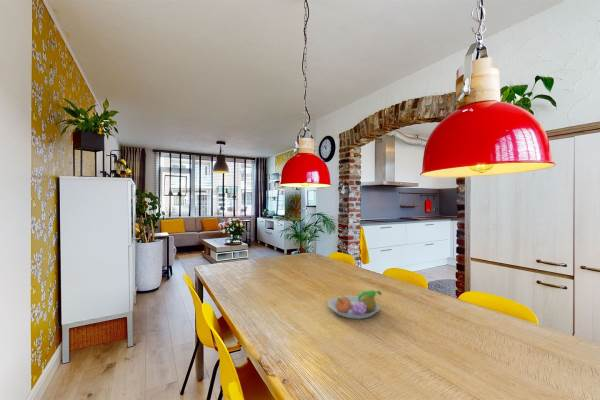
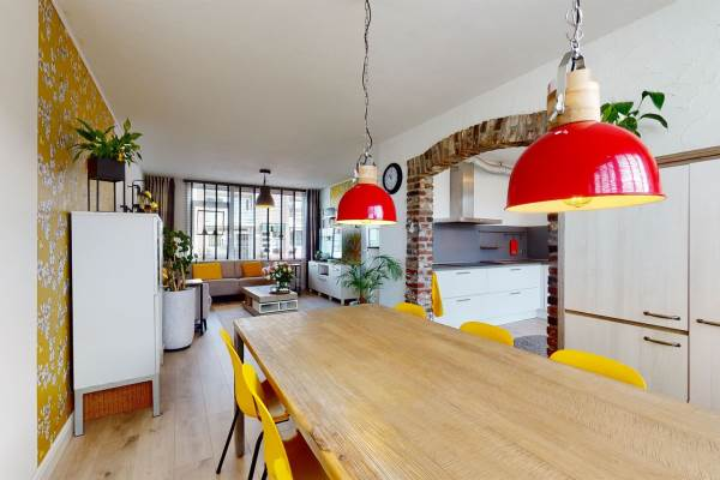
- fruit bowl [327,289,383,320]
